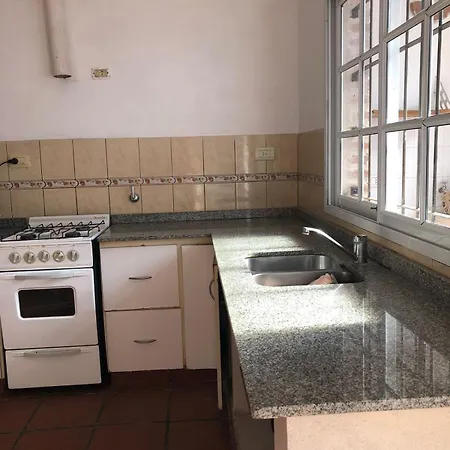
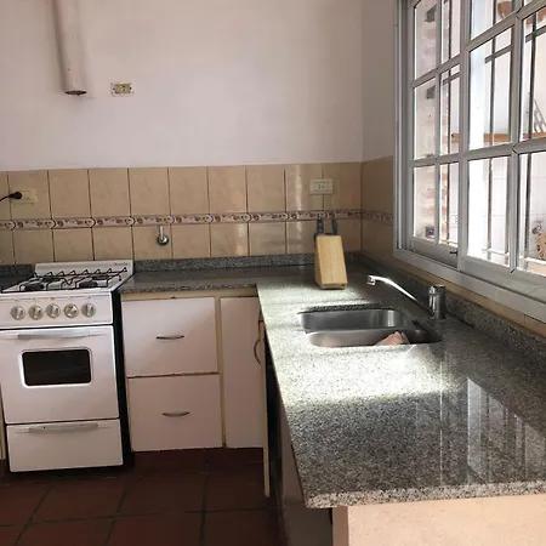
+ knife block [312,214,348,290]
